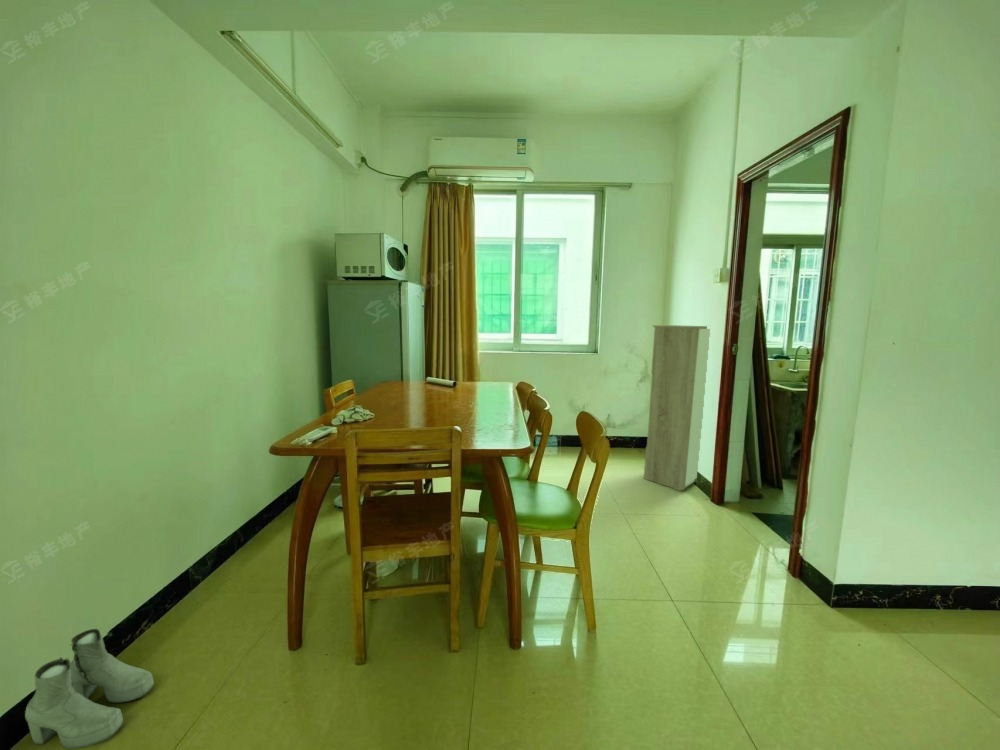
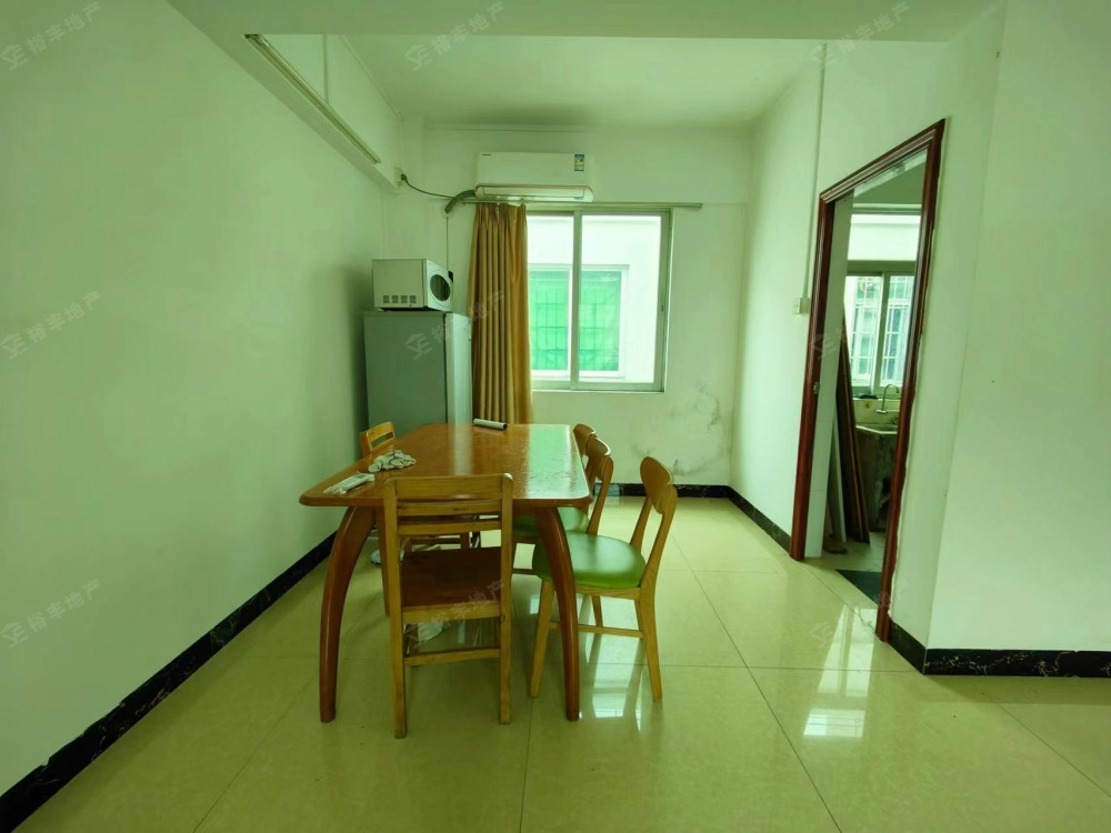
- storage cabinet [643,324,711,492]
- boots [24,628,155,750]
